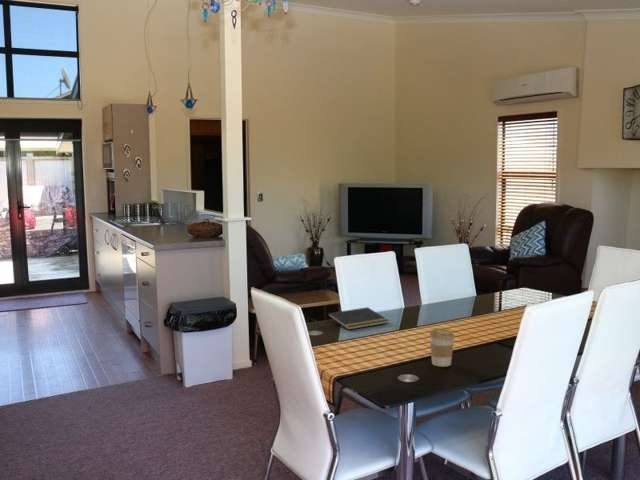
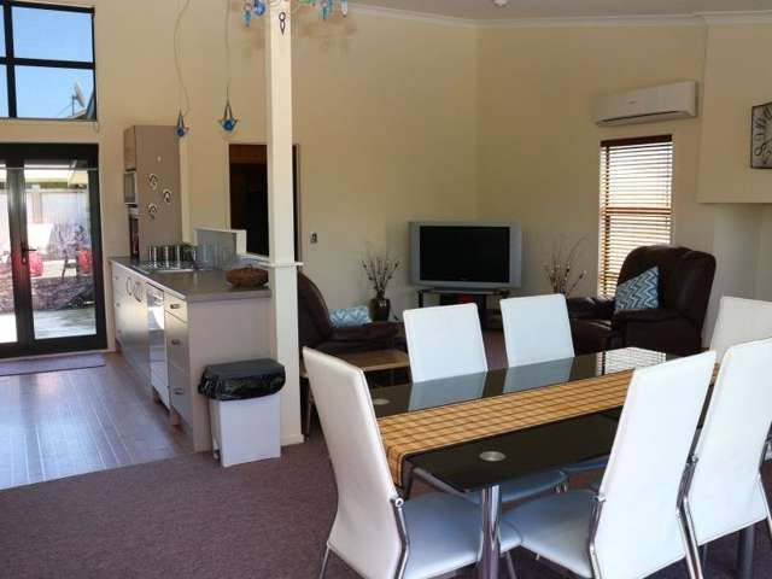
- notepad [326,306,390,331]
- coffee cup [428,327,456,368]
